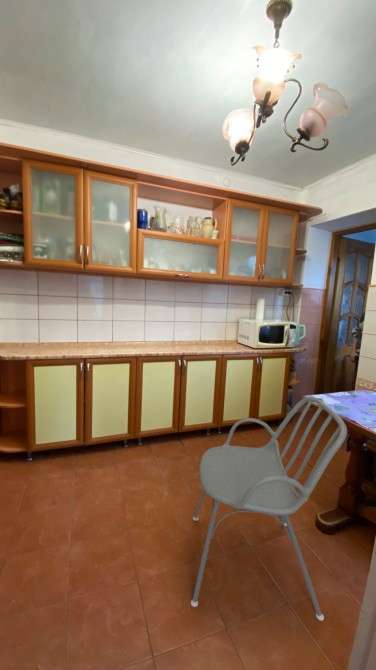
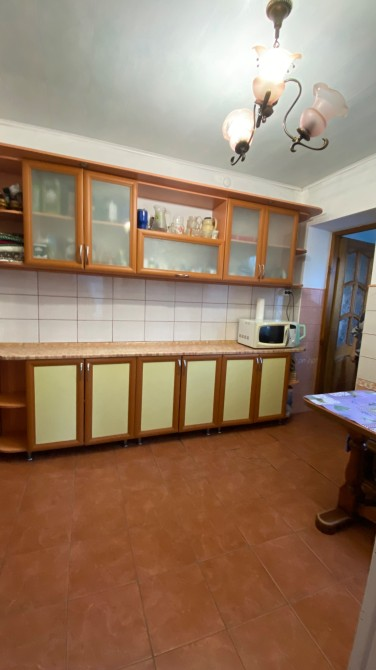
- chair [190,396,348,622]
